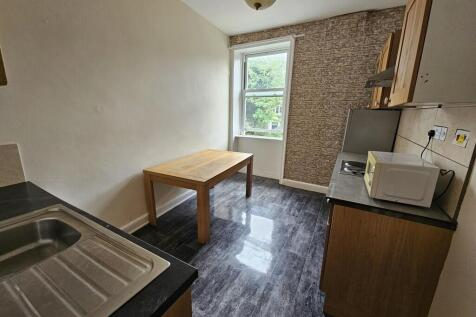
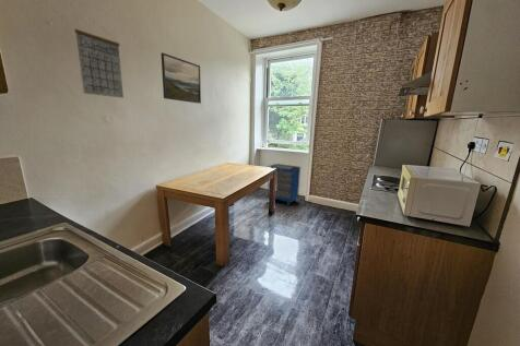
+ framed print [161,51,202,105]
+ calendar [73,21,125,99]
+ cabinet [267,163,302,206]
